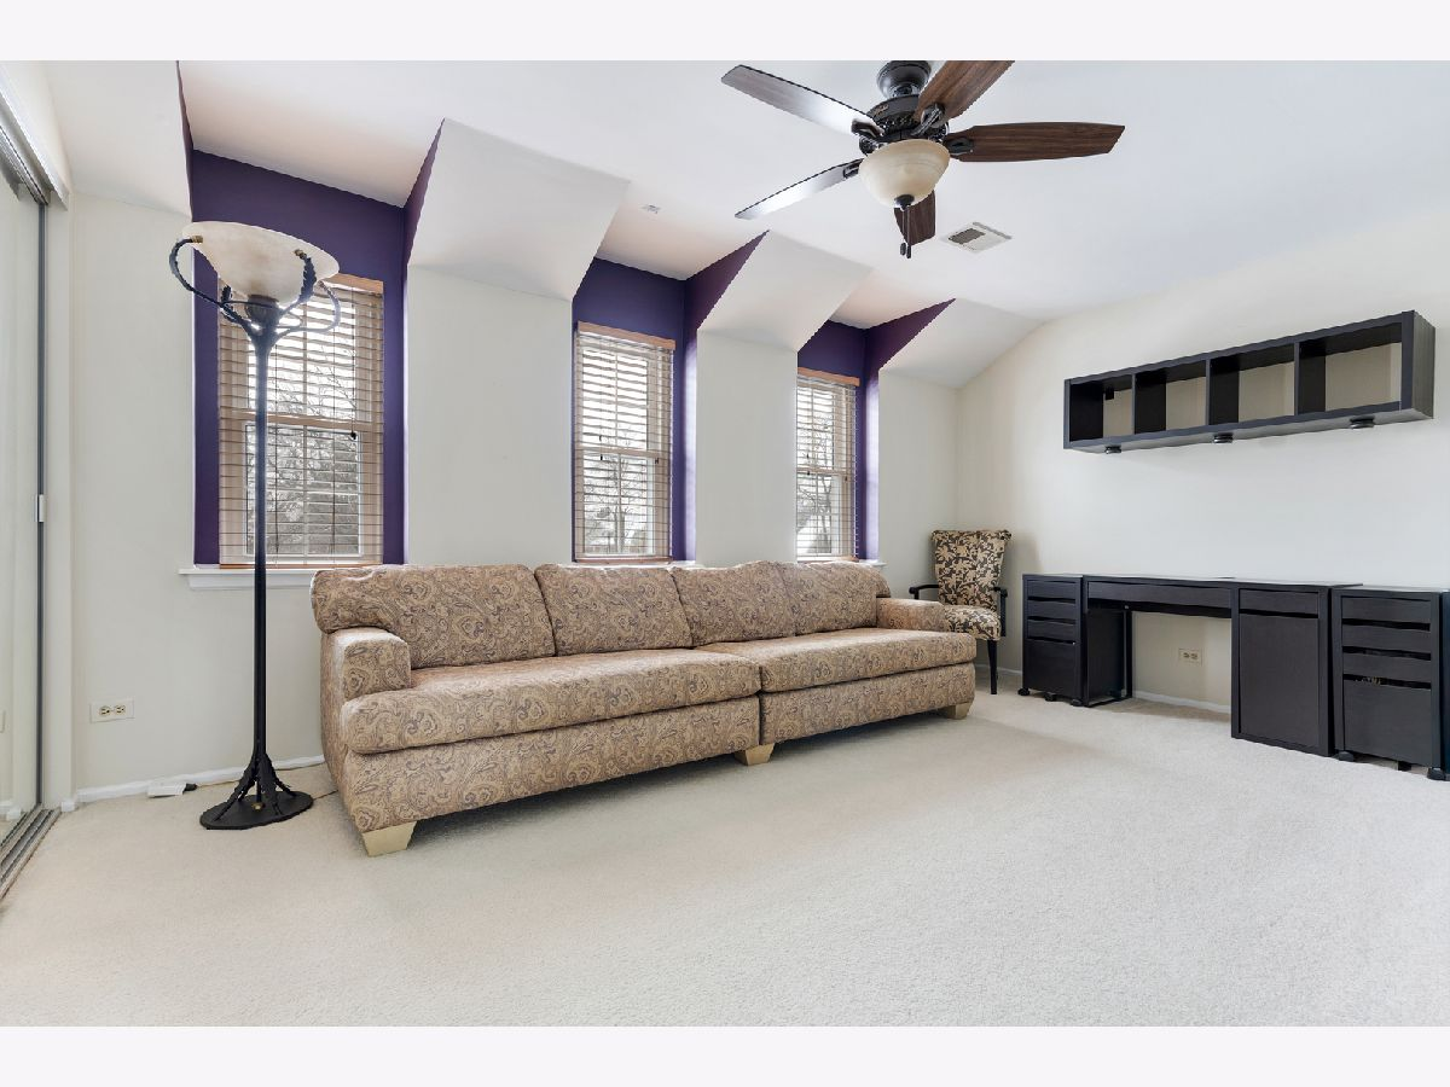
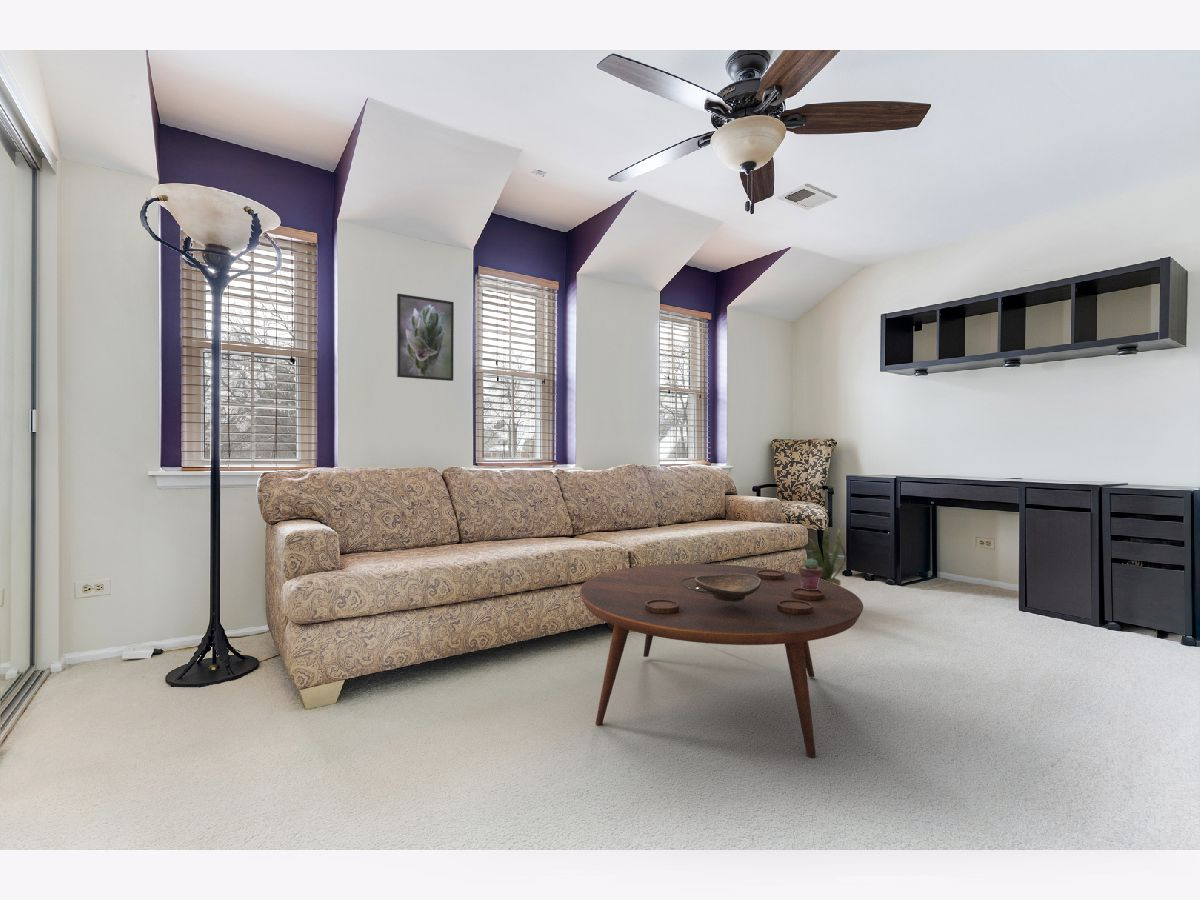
+ decorative bowl [695,574,761,602]
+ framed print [396,293,455,382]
+ coffee table [579,563,864,759]
+ house plant [789,526,847,586]
+ potted succulent [798,557,823,590]
